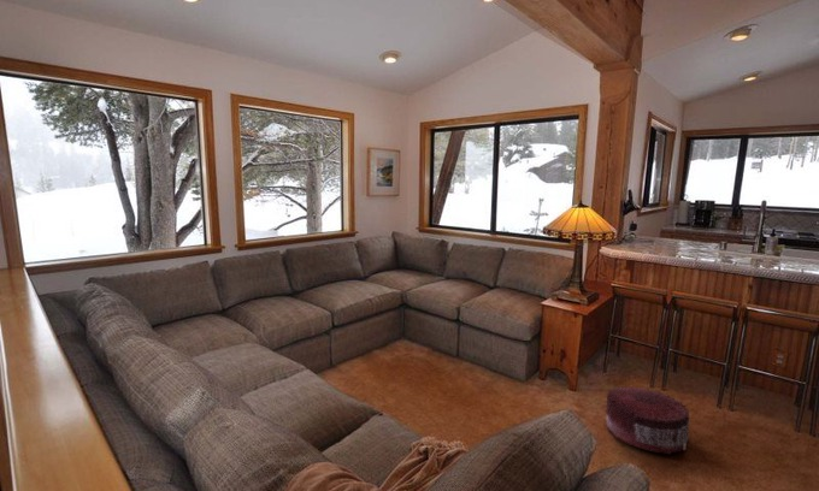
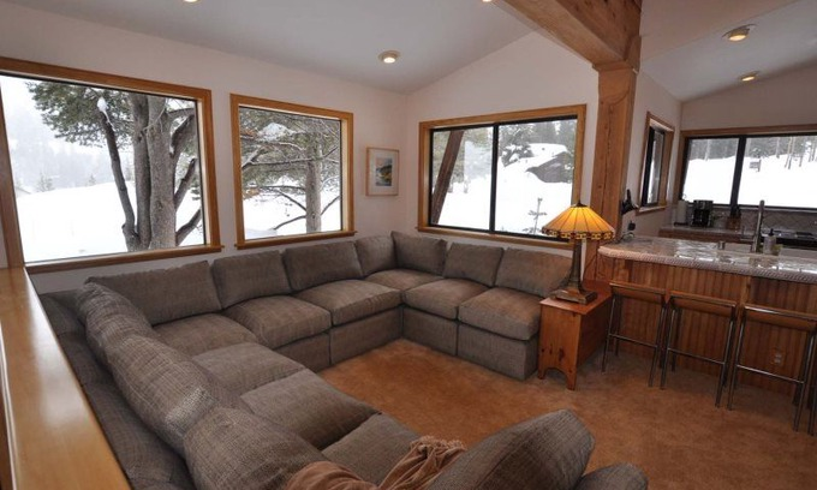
- pouf [605,385,690,455]
